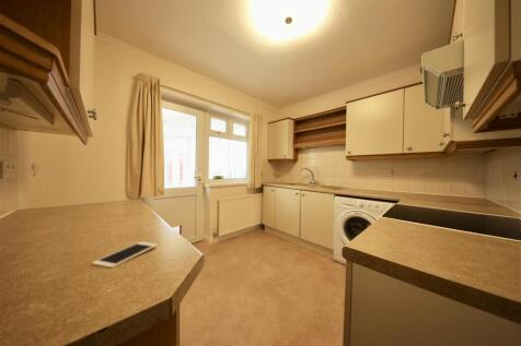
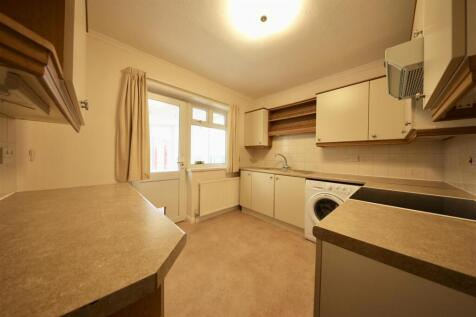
- cell phone [91,241,159,269]
